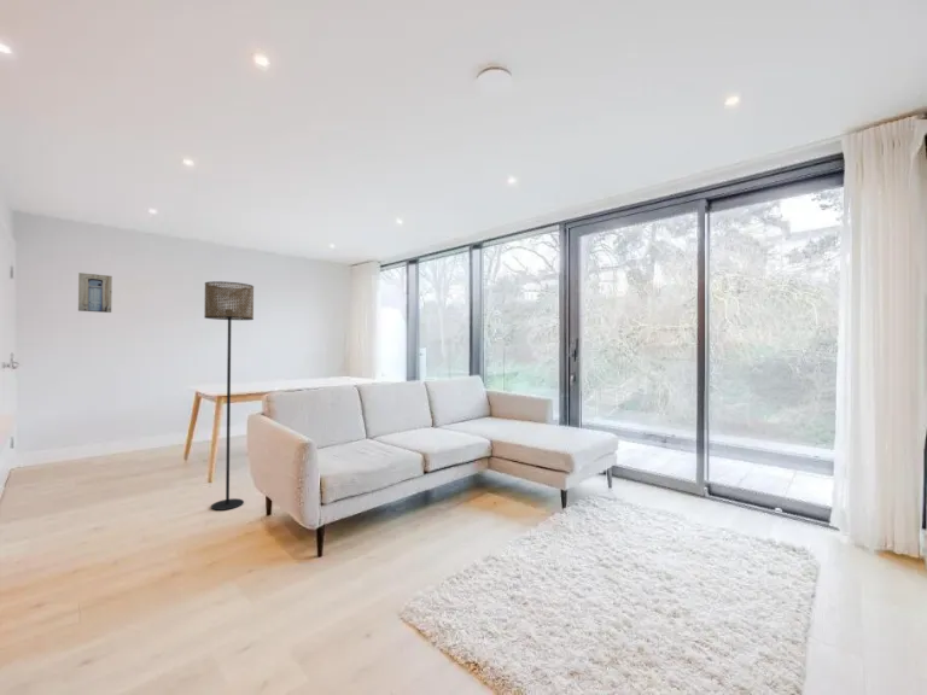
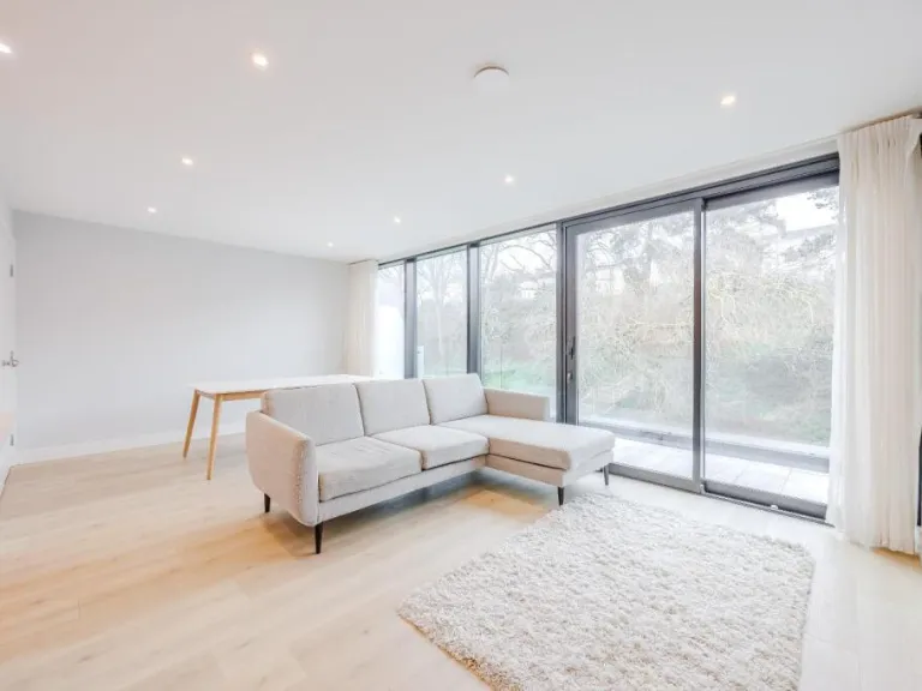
- floor lamp [203,280,255,512]
- wall art [77,271,113,314]
